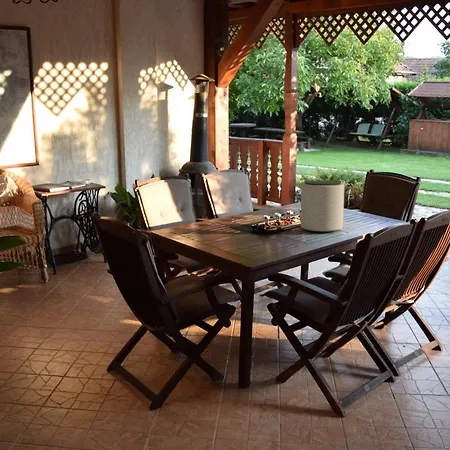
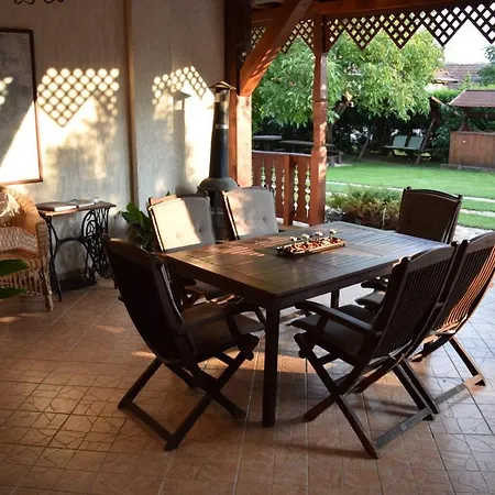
- plant pot [300,180,345,233]
